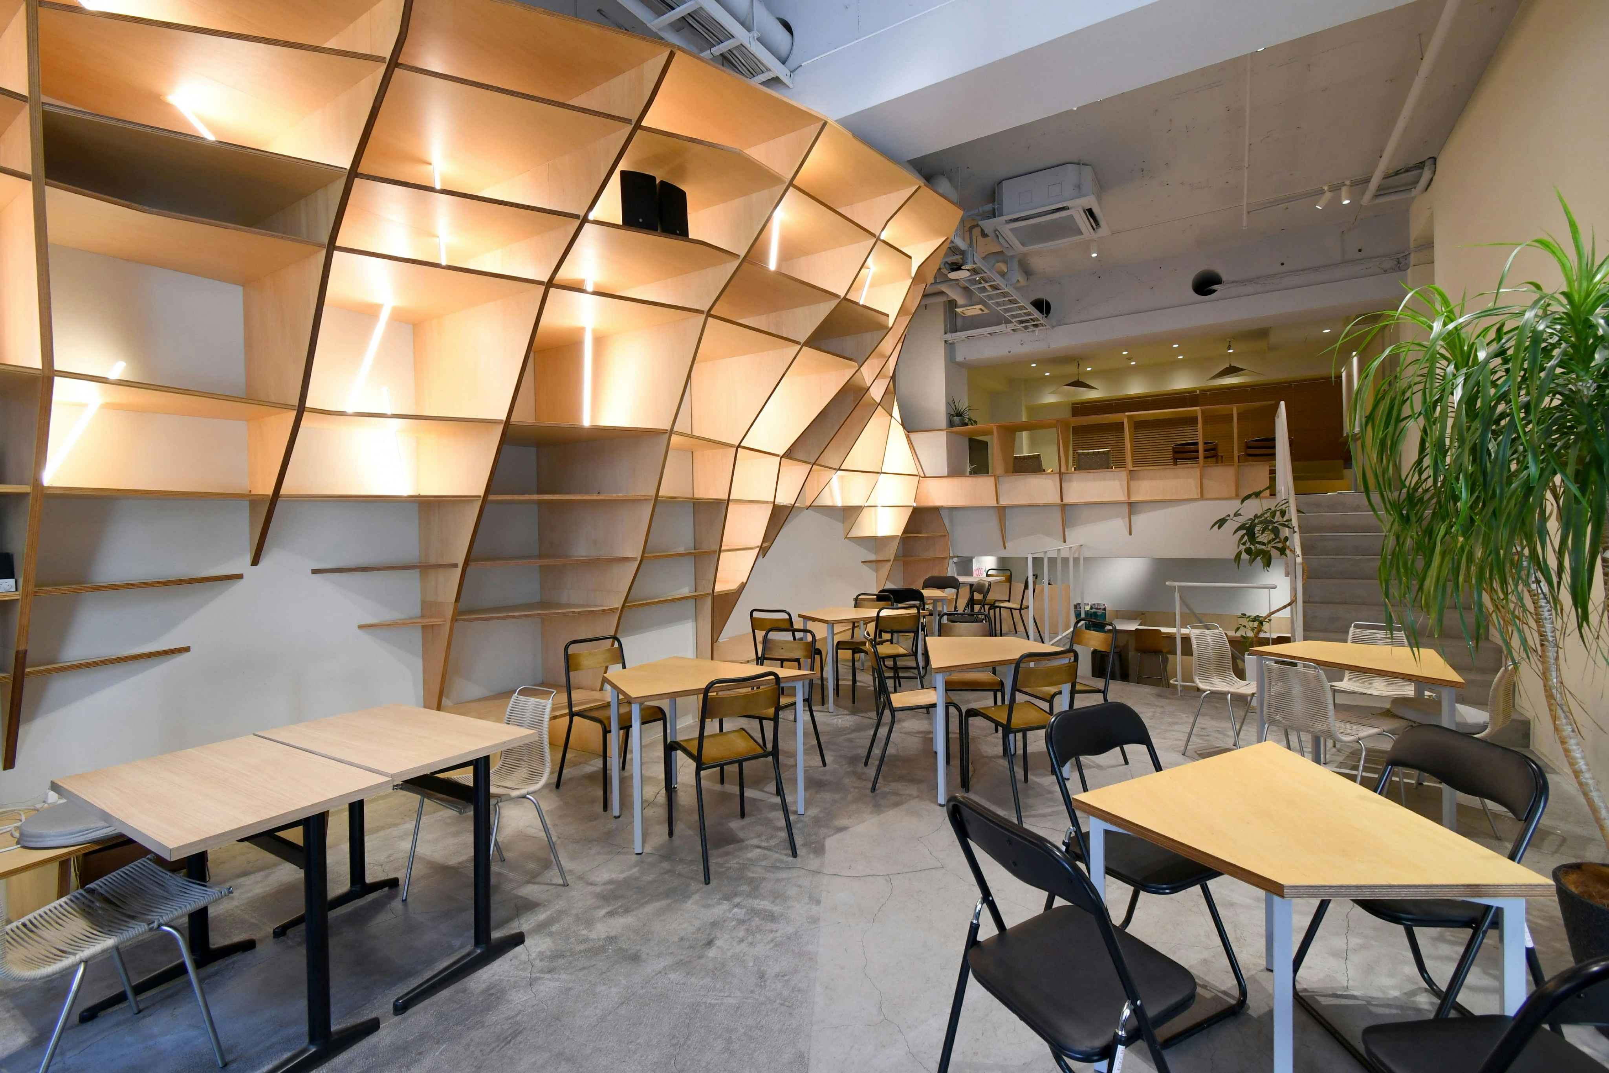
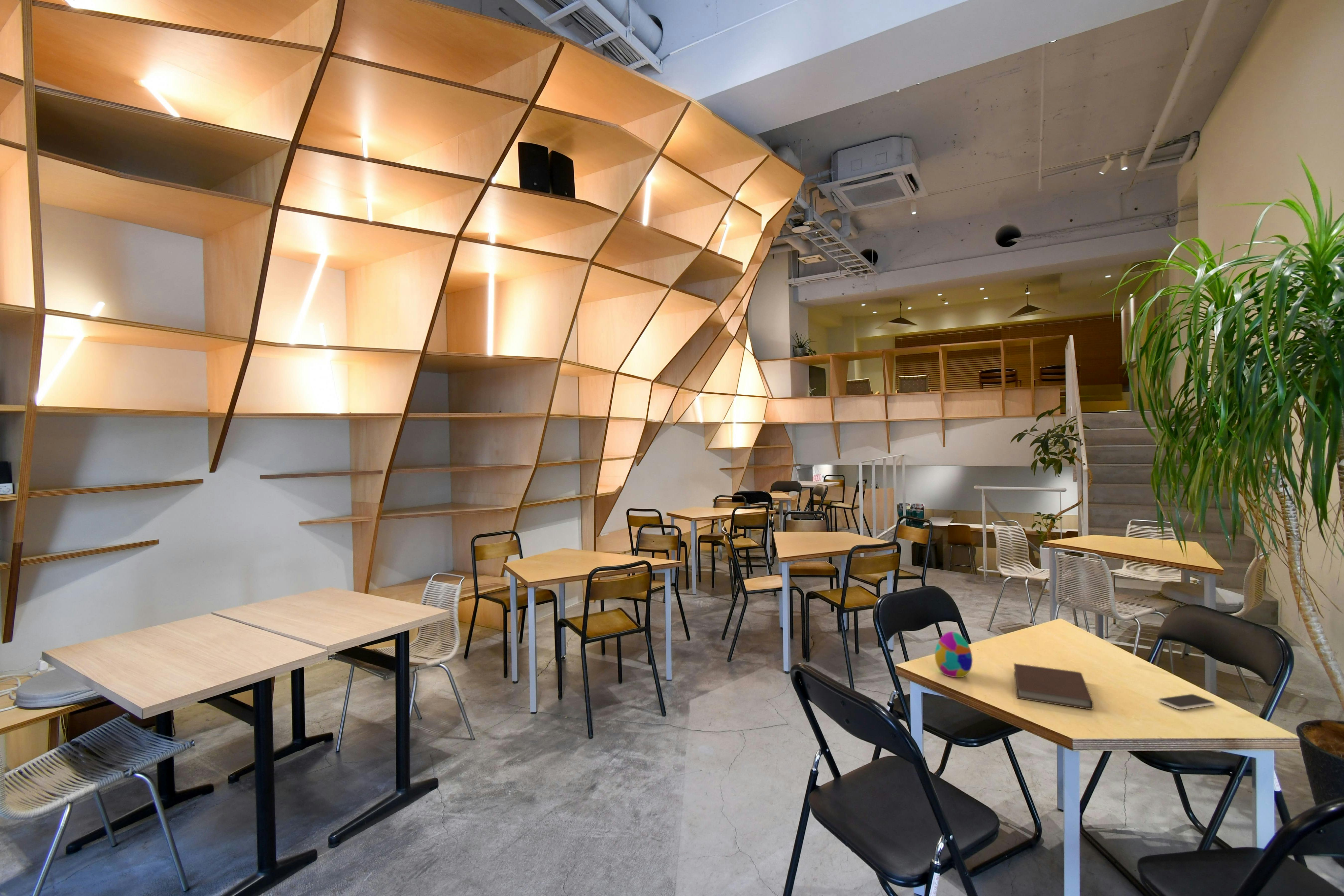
+ decorative egg [934,631,973,678]
+ notebook [1014,663,1093,710]
+ smartphone [1158,694,1215,710]
